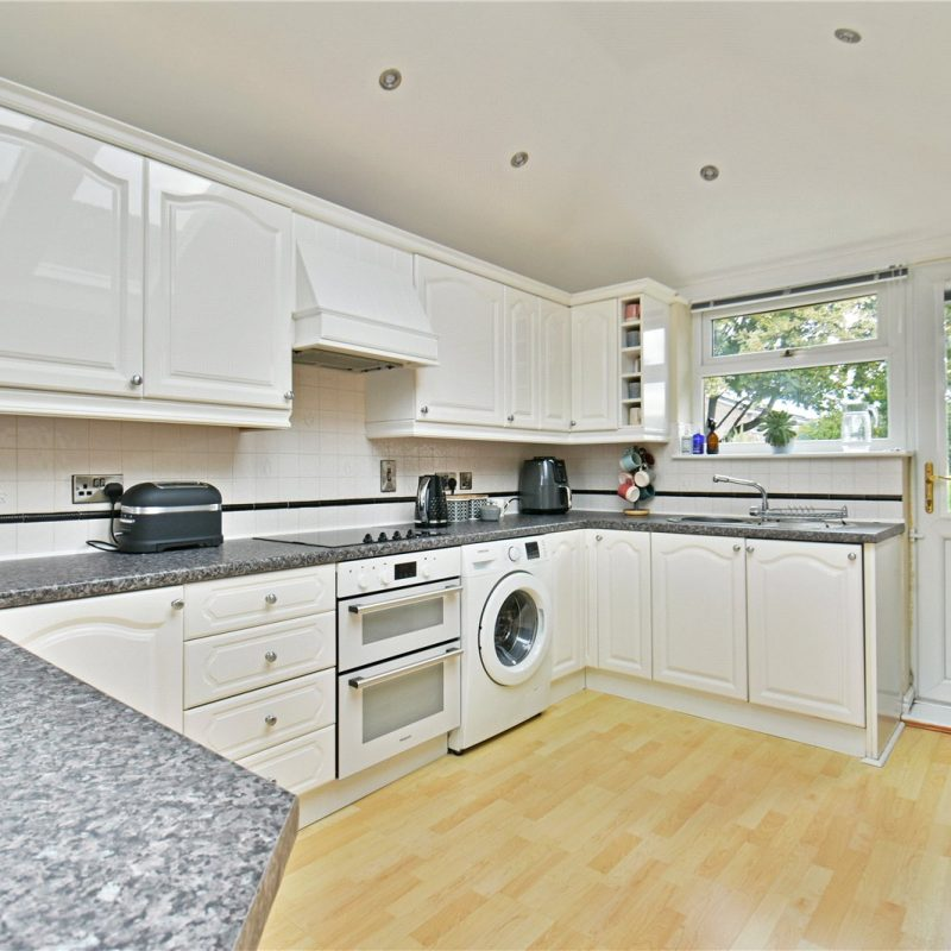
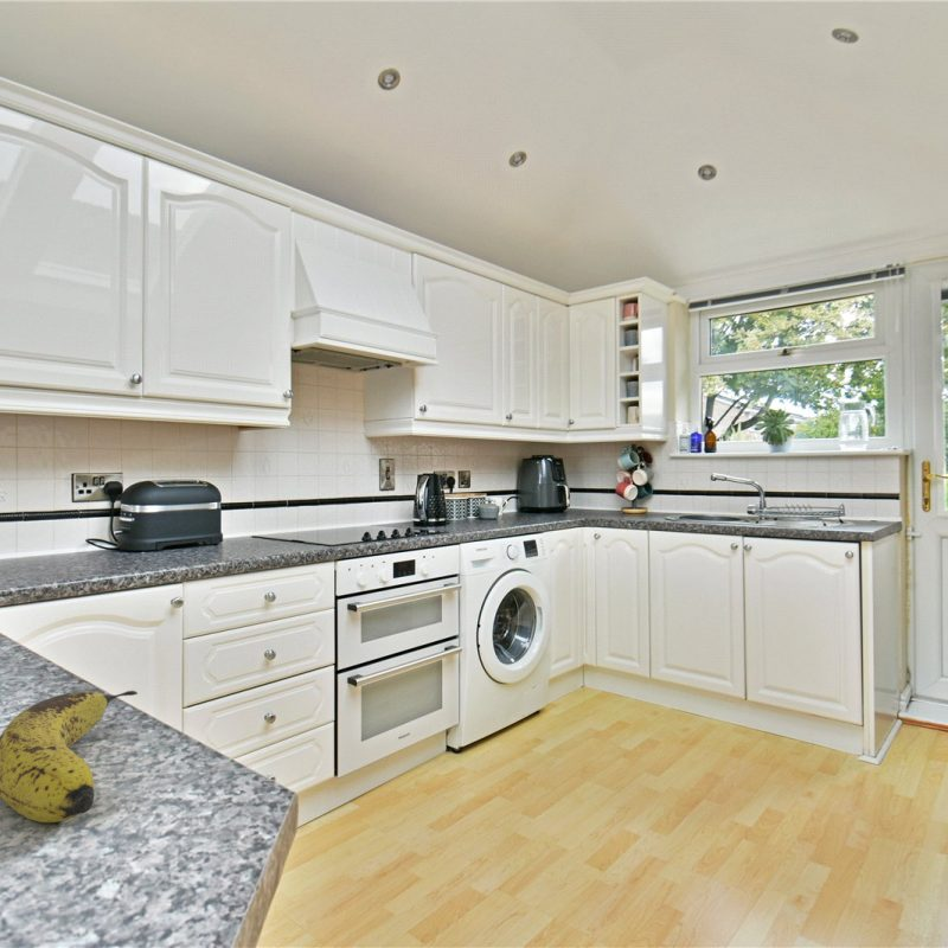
+ fruit [0,690,139,824]
